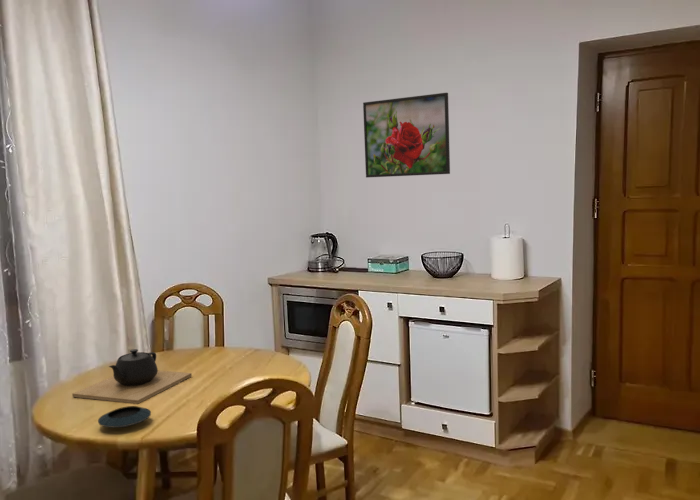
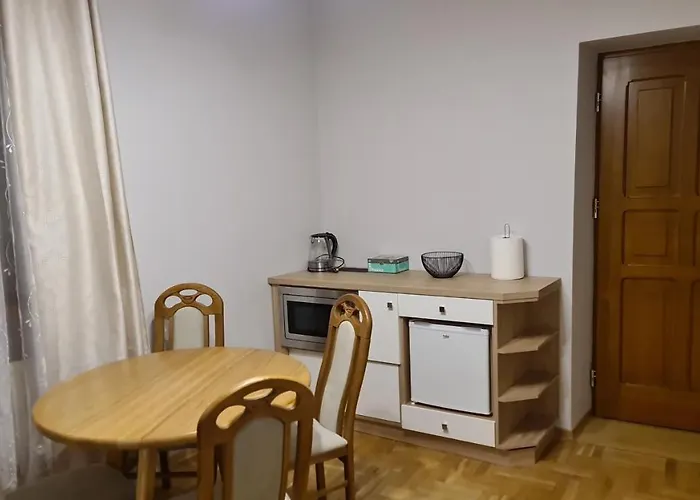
- teapot [71,348,193,405]
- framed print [362,92,451,178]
- saucer [97,405,152,428]
